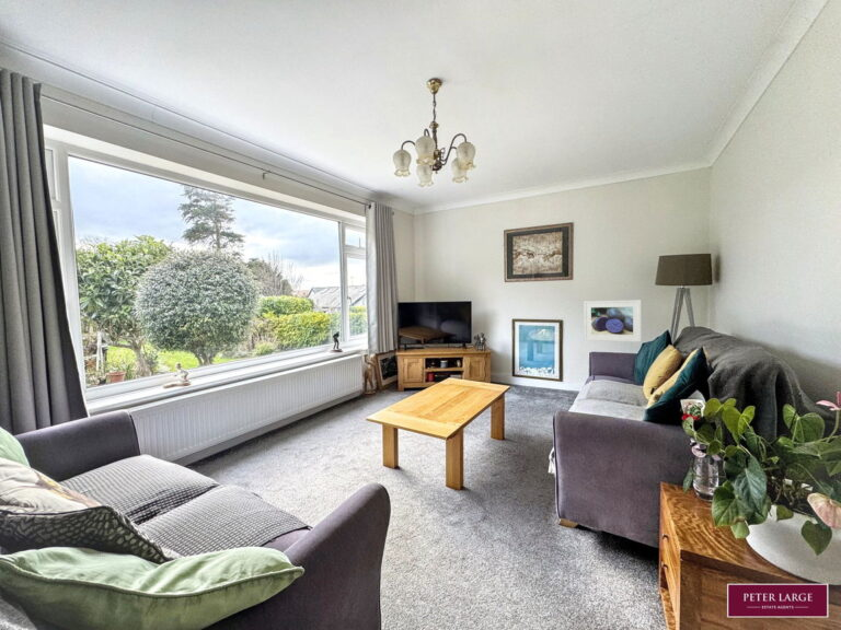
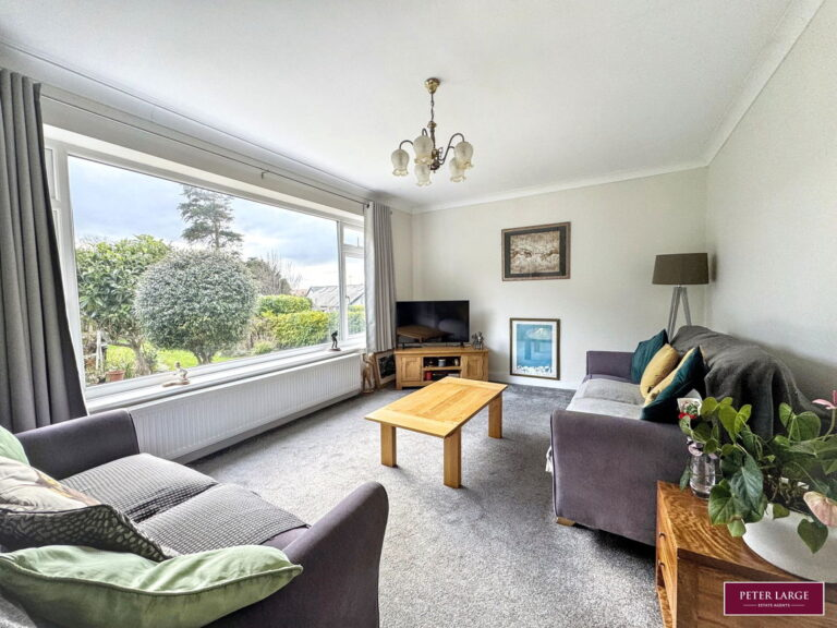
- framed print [583,299,643,343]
